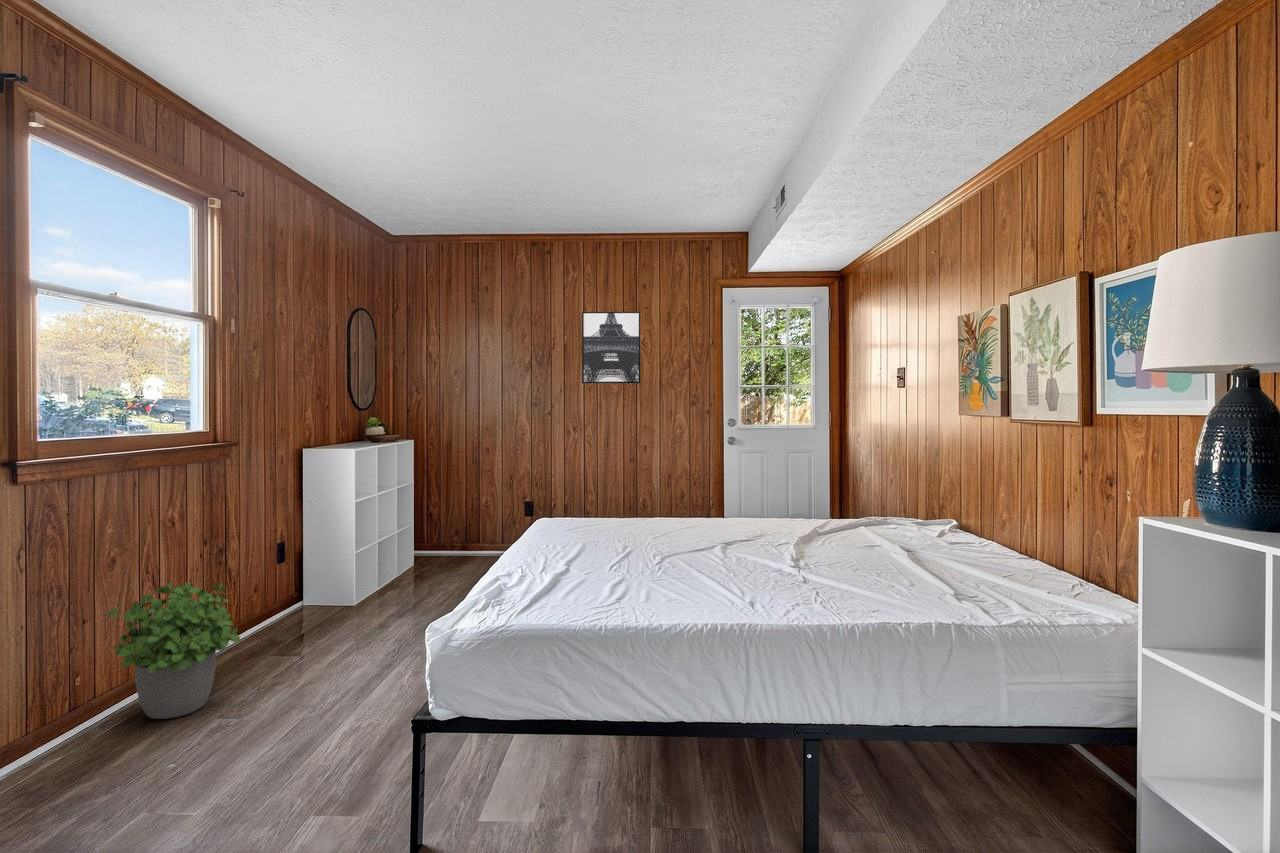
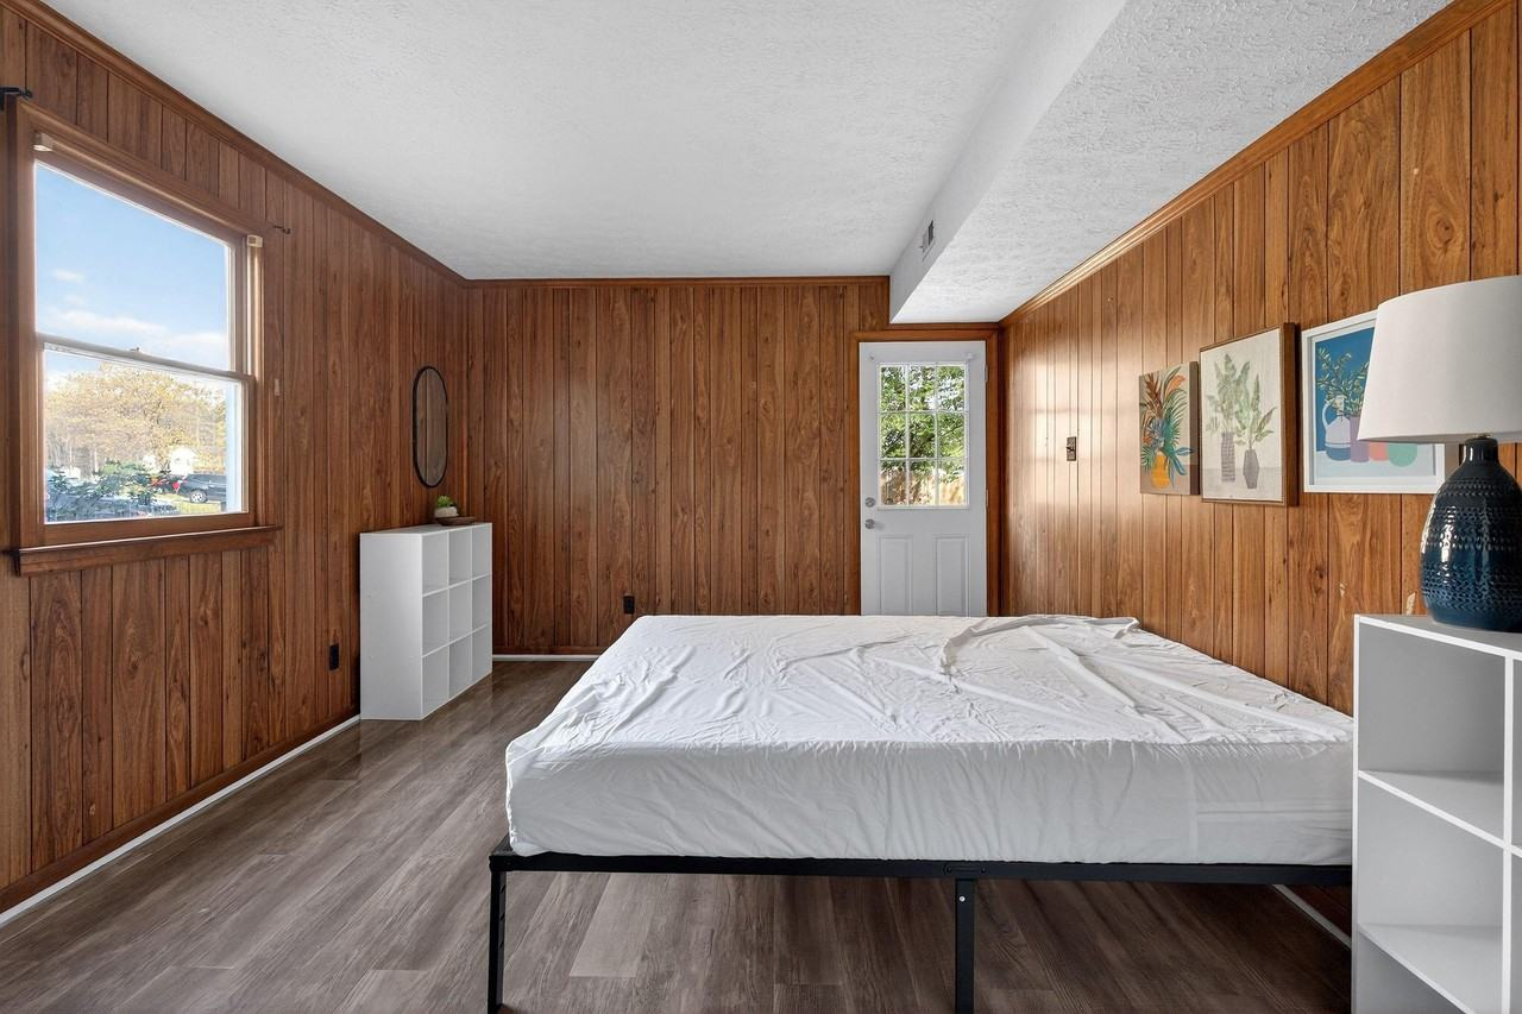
- potted plant [107,581,241,720]
- wall art [581,311,641,385]
